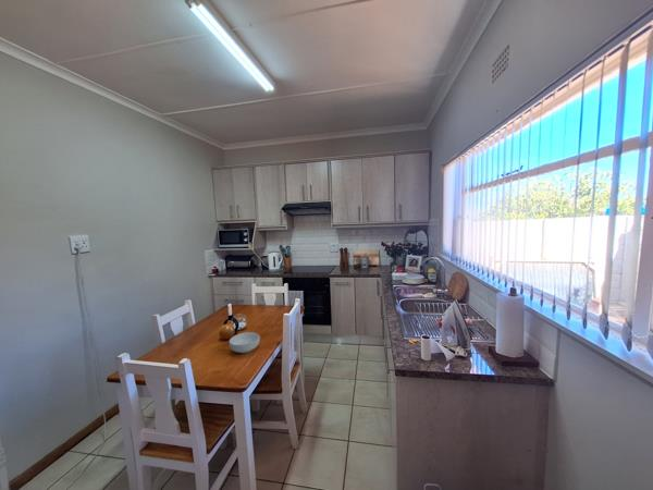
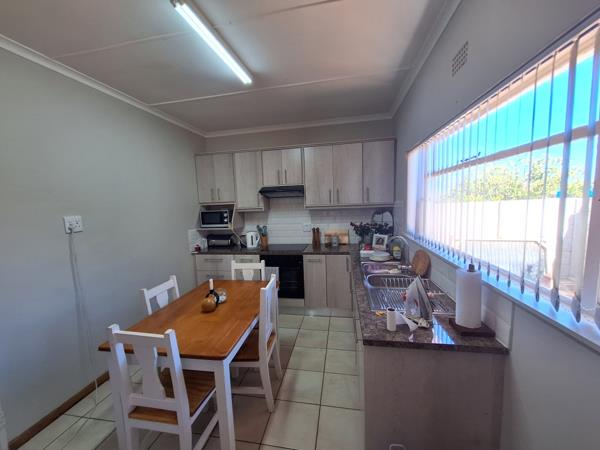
- cereal bowl [229,331,261,354]
